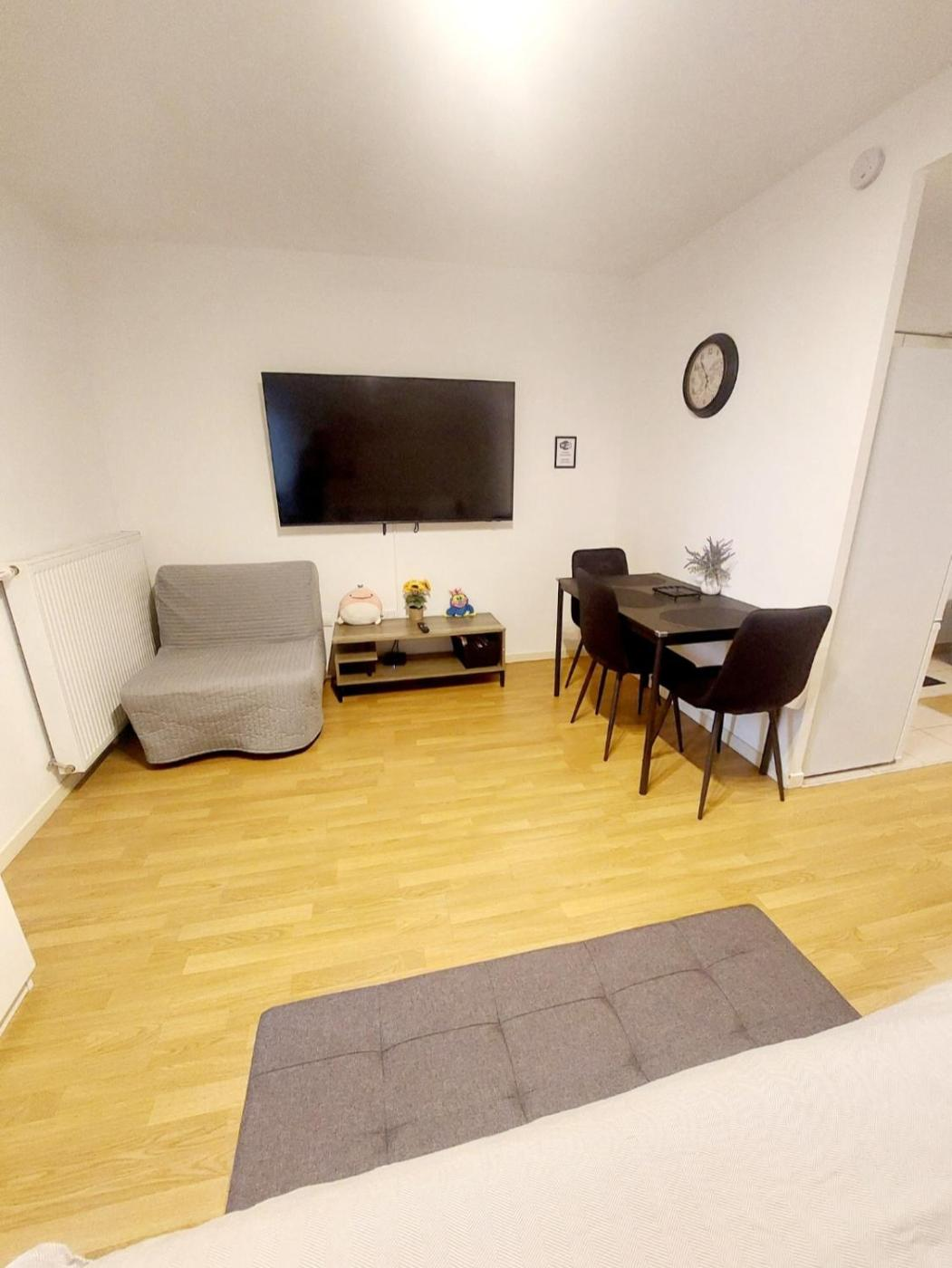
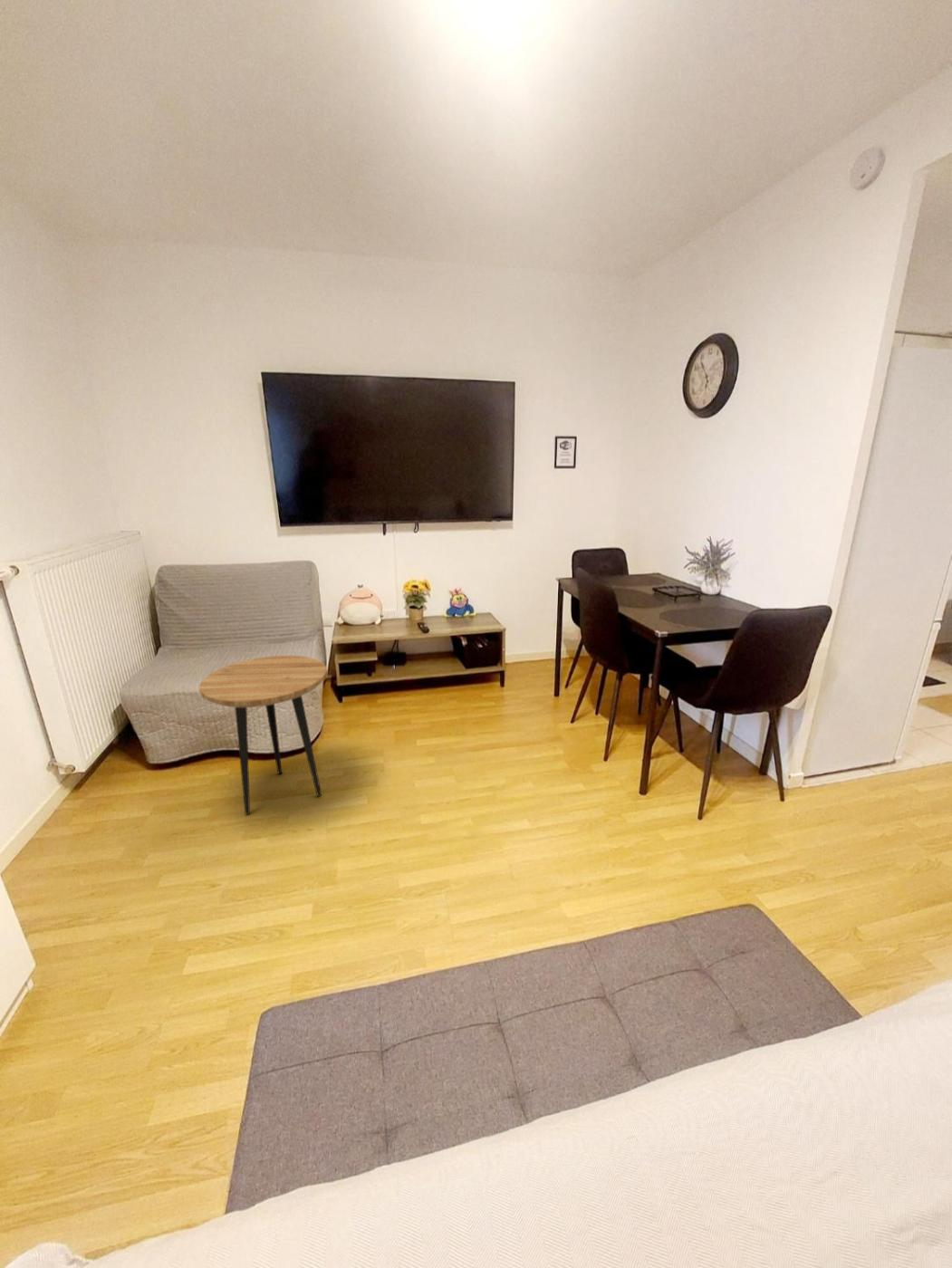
+ side table [198,655,328,816]
